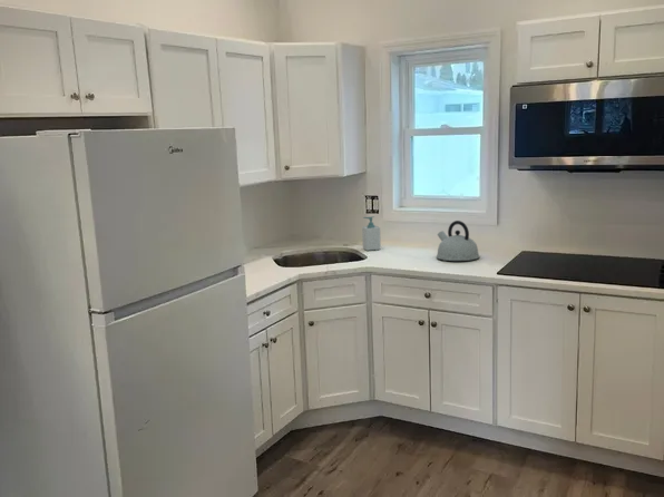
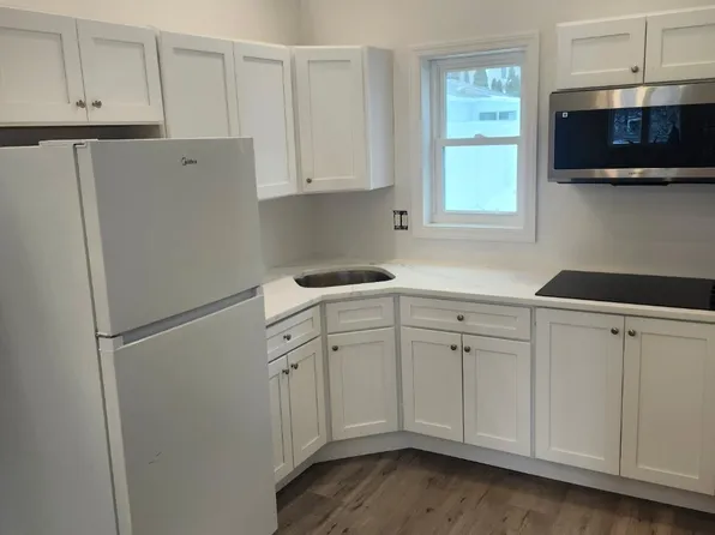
- kettle [436,220,480,262]
- soap bottle [361,215,382,252]
